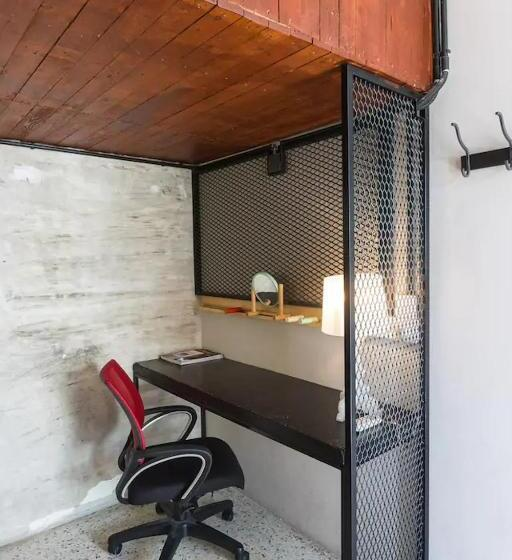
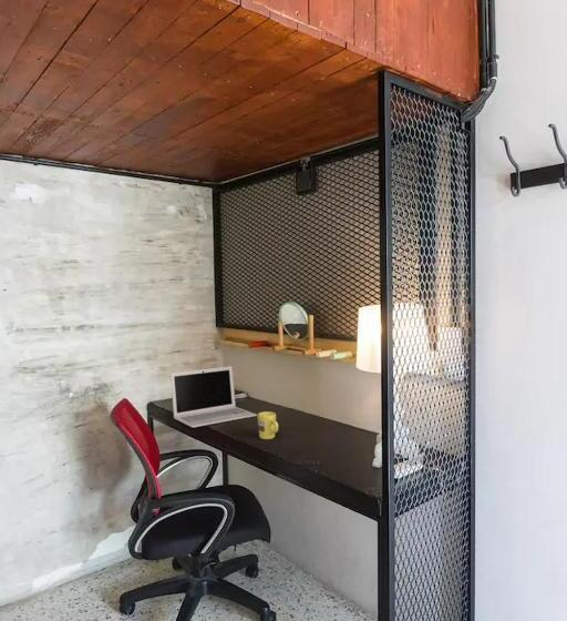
+ laptop [169,365,258,429]
+ mug [256,410,279,440]
